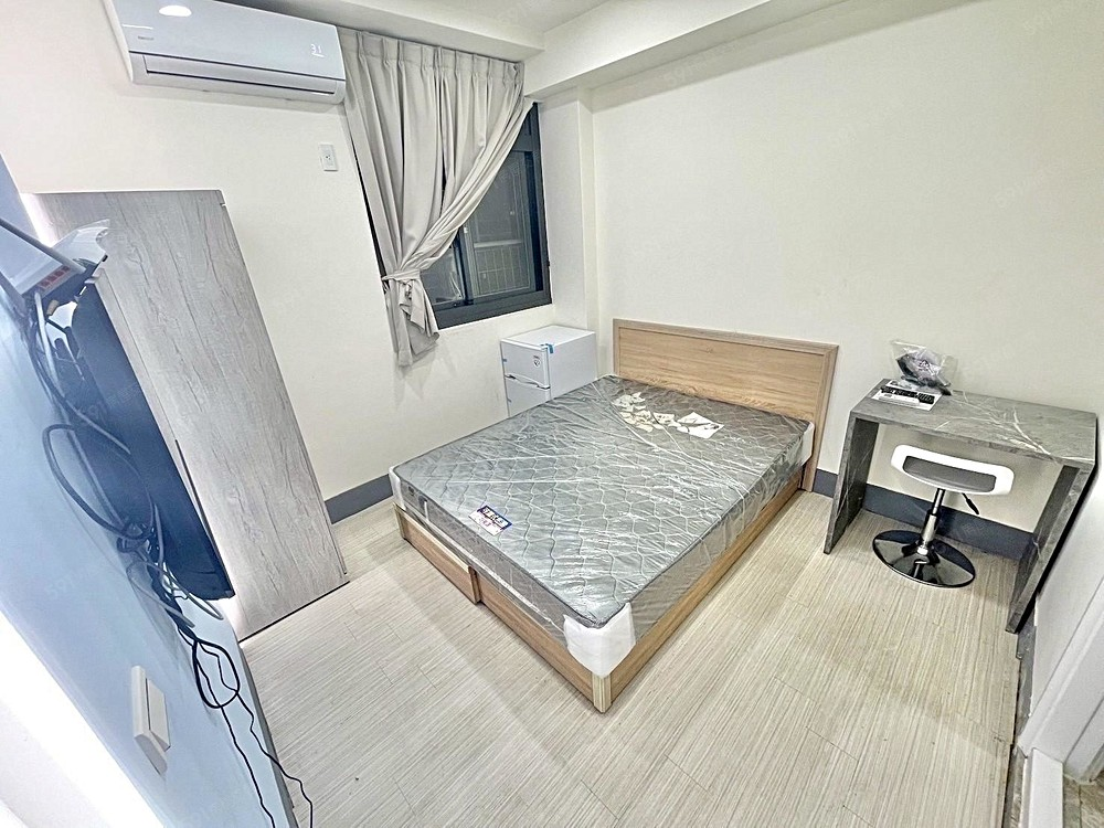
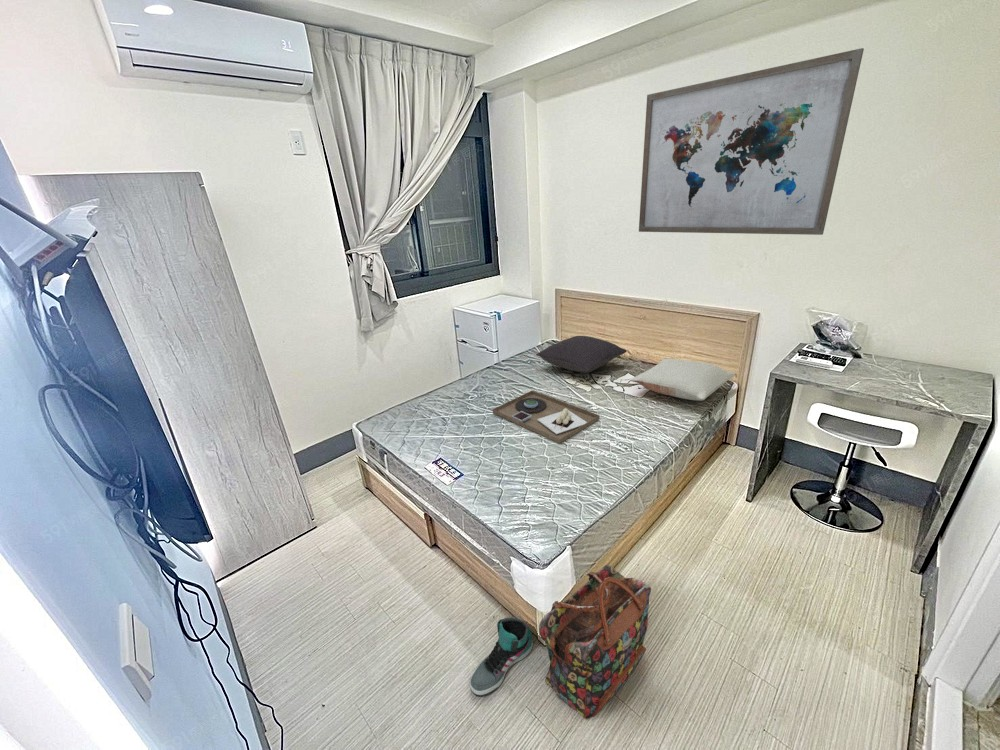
+ pillow [535,335,627,374]
+ wall art [638,47,865,236]
+ platter [492,390,600,444]
+ backpack [538,564,652,720]
+ sneaker [469,617,534,697]
+ pillow [630,358,736,402]
